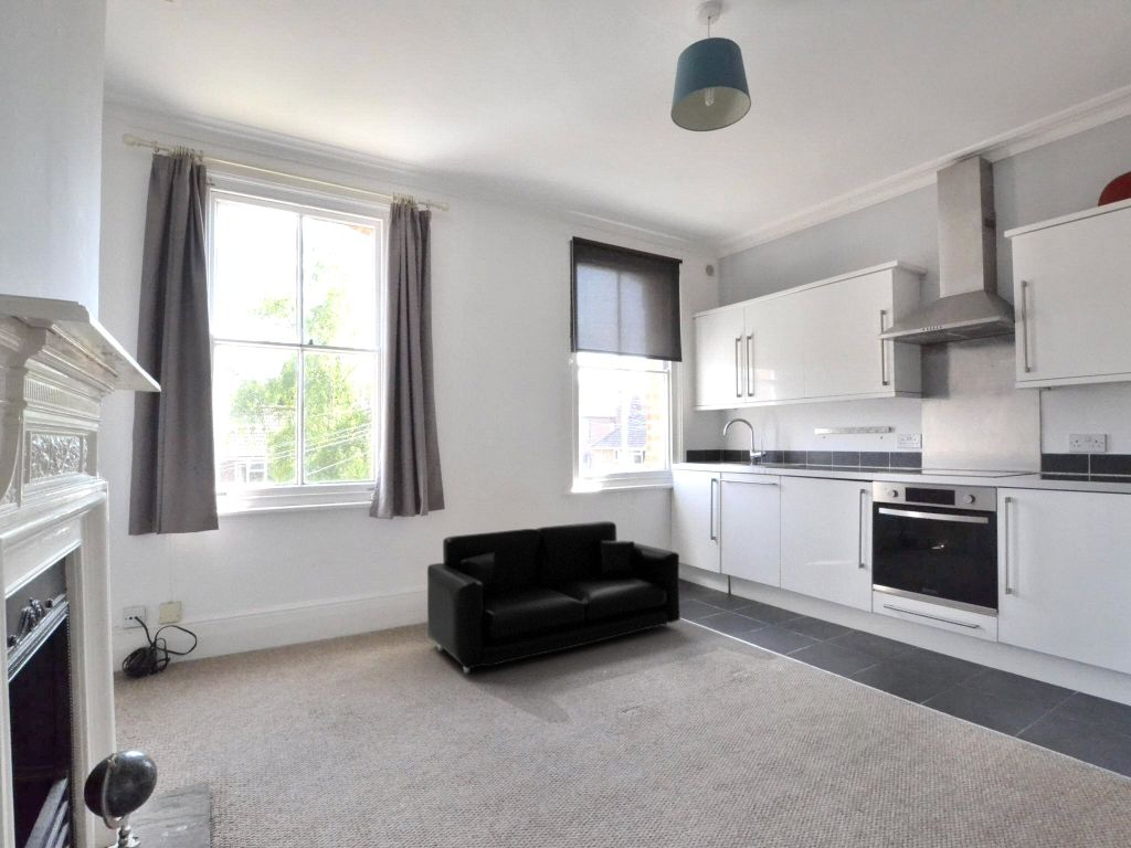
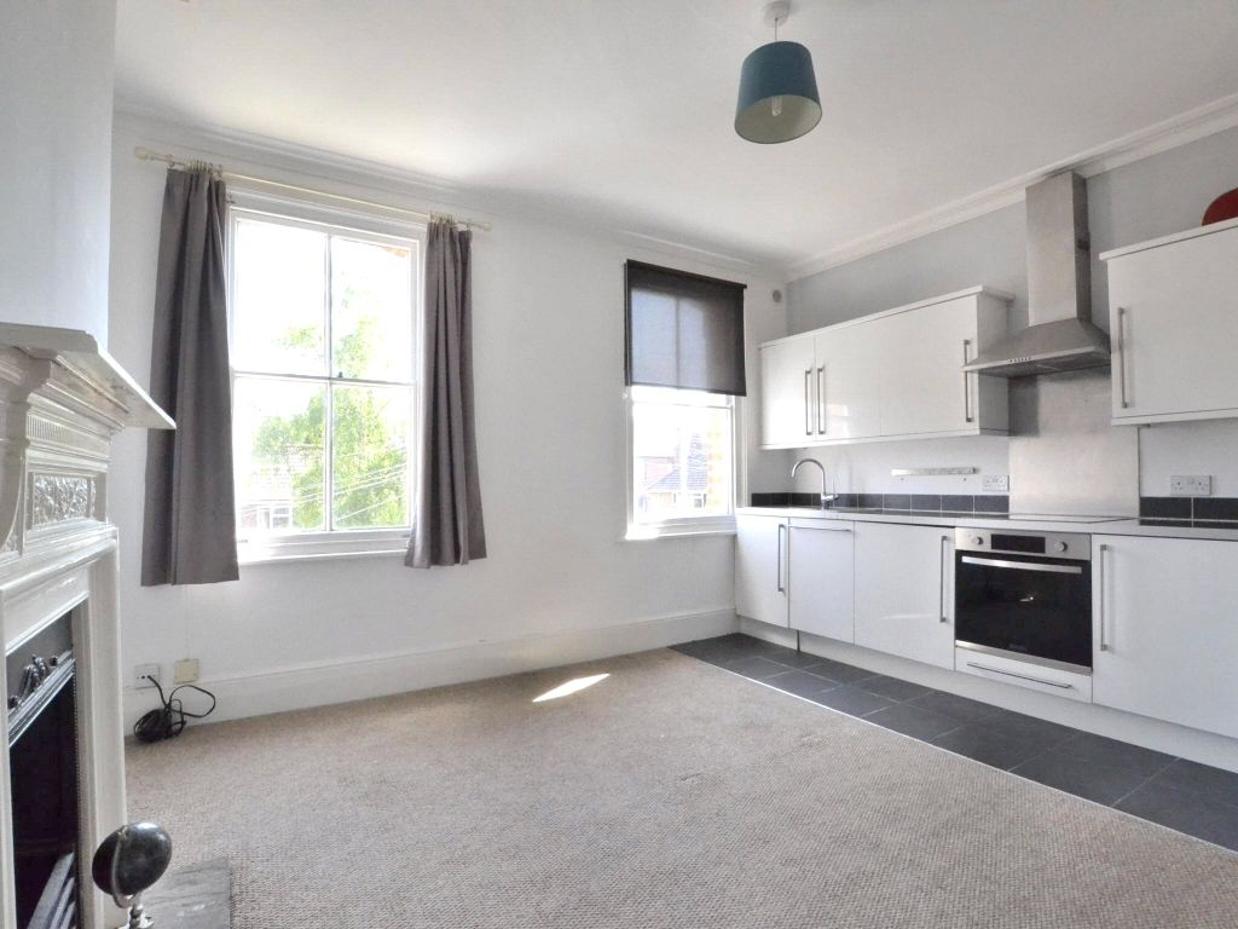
- loveseat [426,520,681,675]
